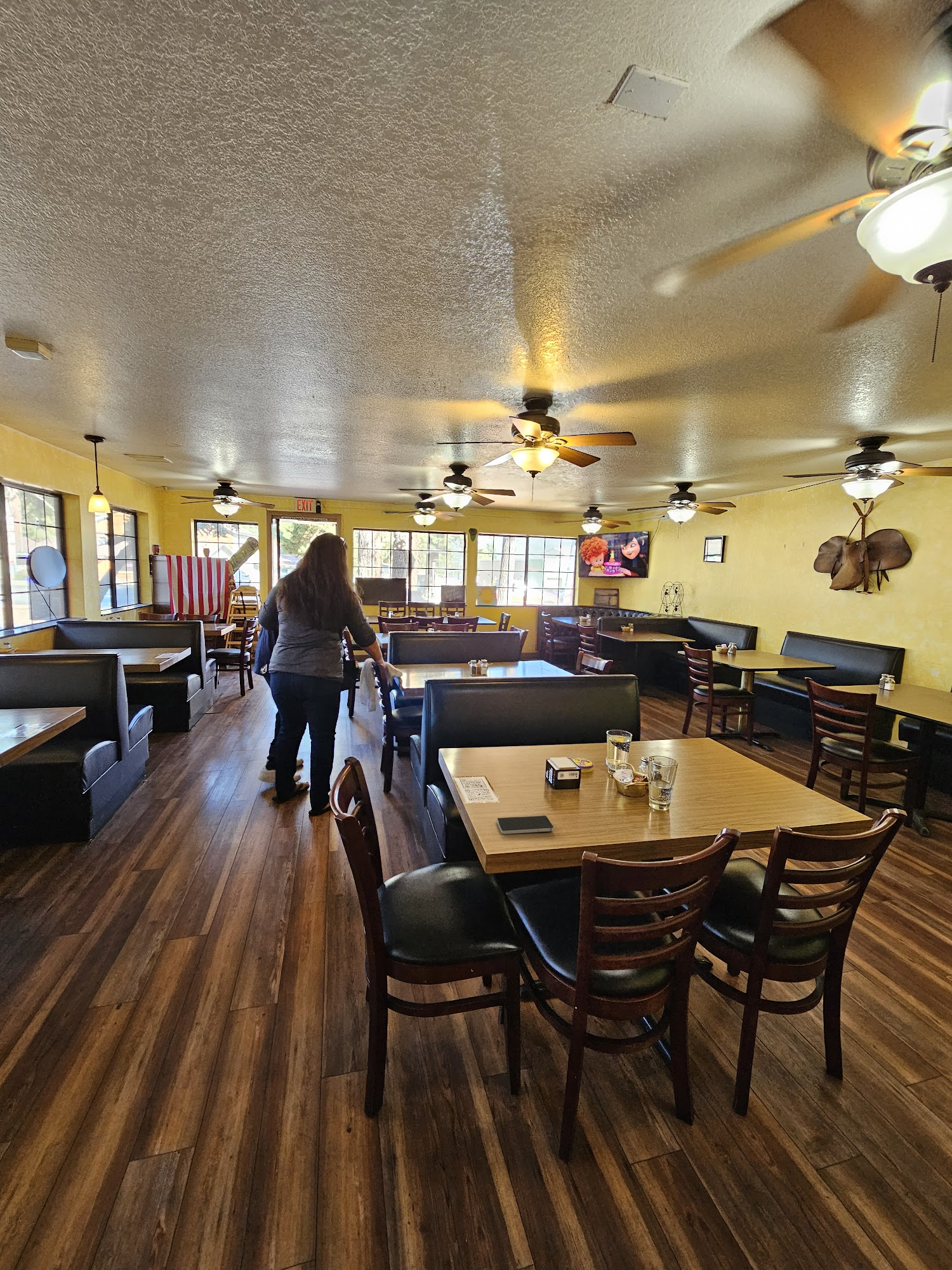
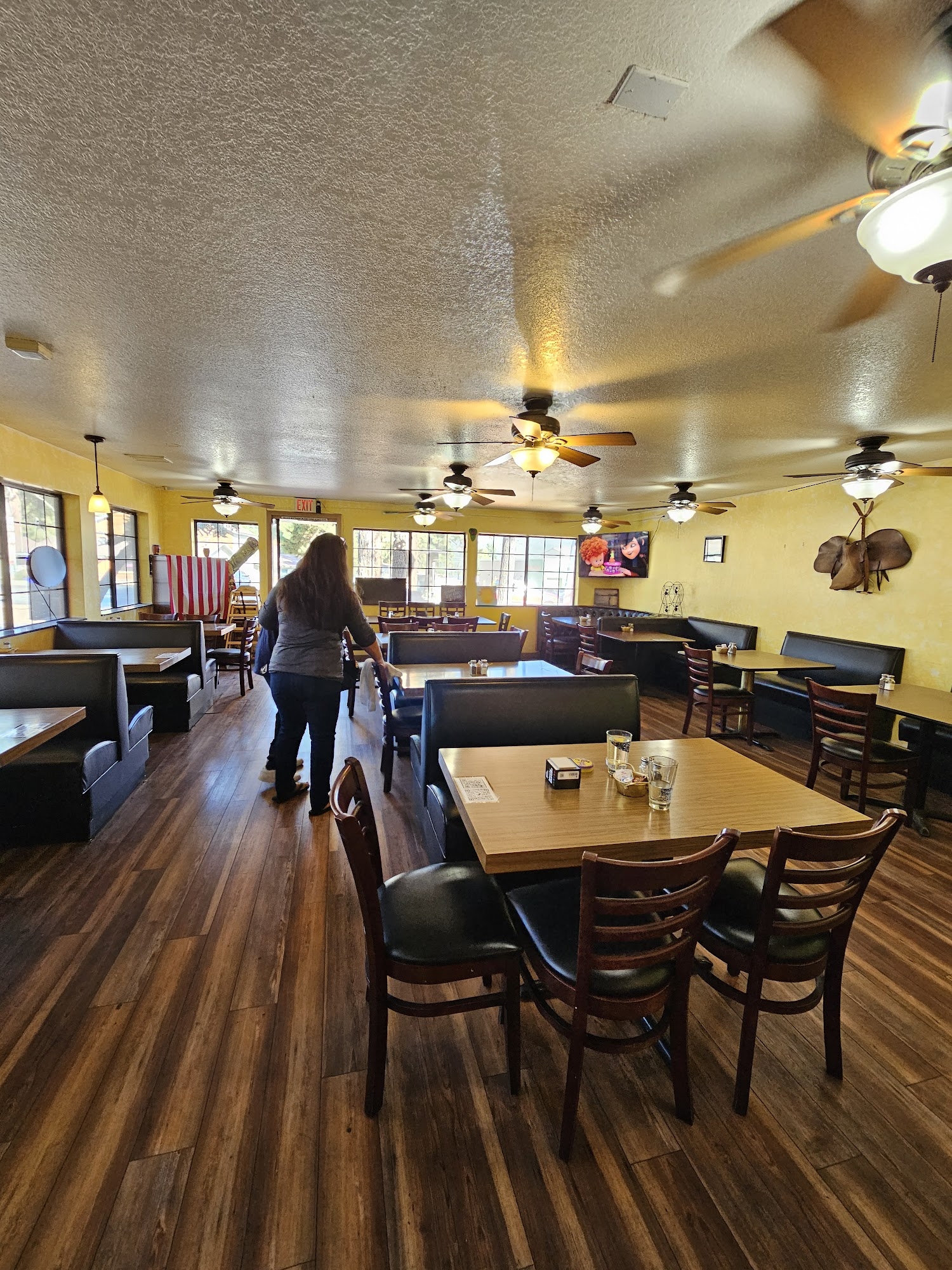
- smartphone [496,815,554,835]
